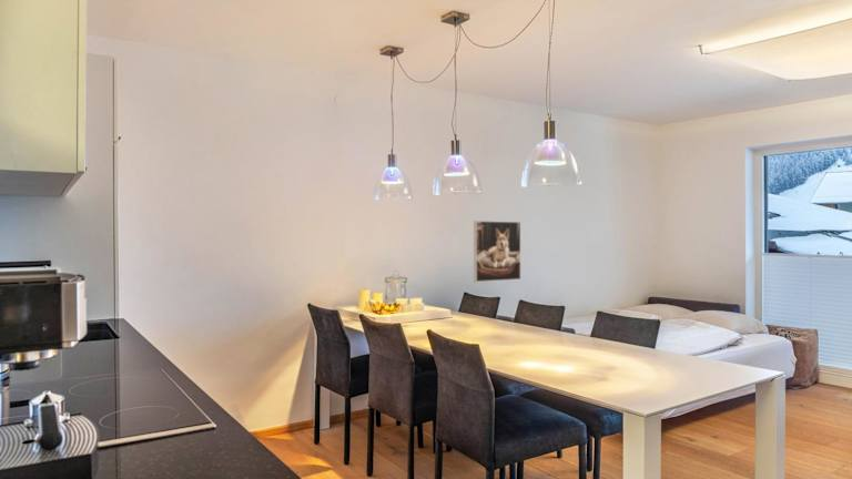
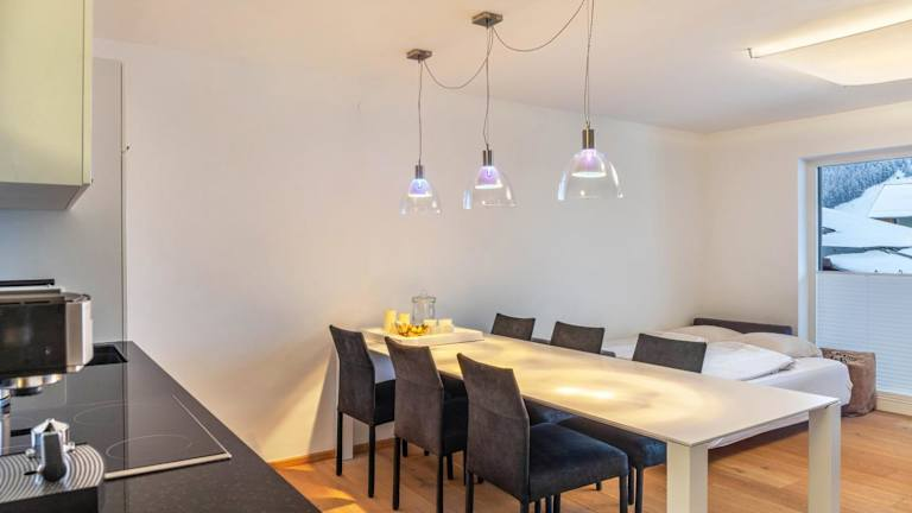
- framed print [473,220,521,283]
